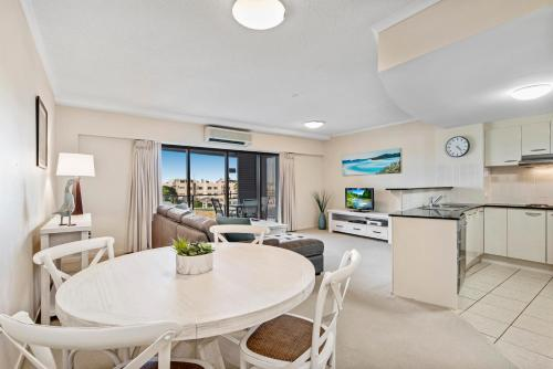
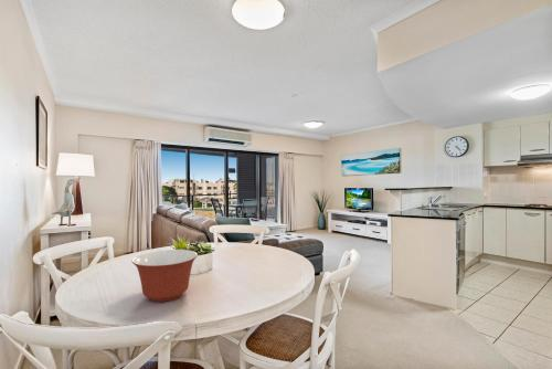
+ mixing bowl [131,249,199,303]
